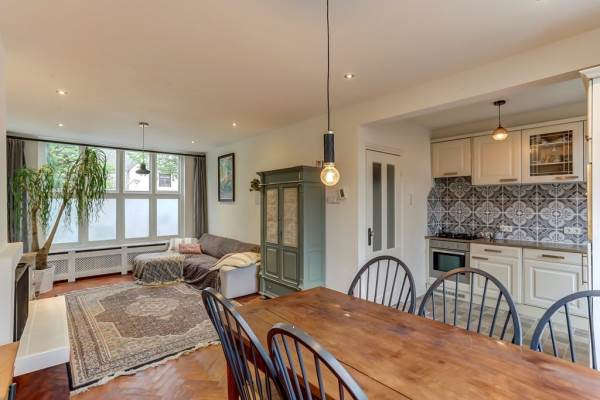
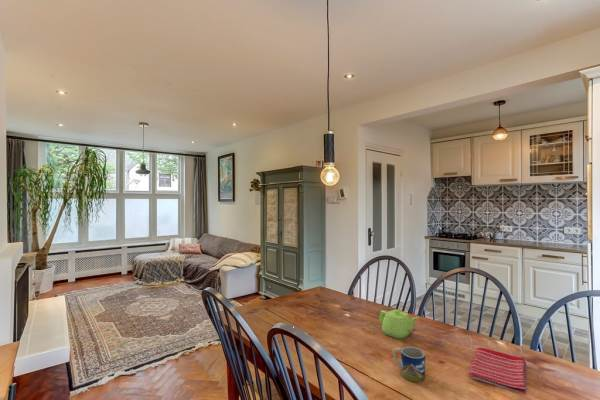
+ teapot [378,309,419,340]
+ mug [392,346,426,383]
+ dish towel [469,347,528,395]
